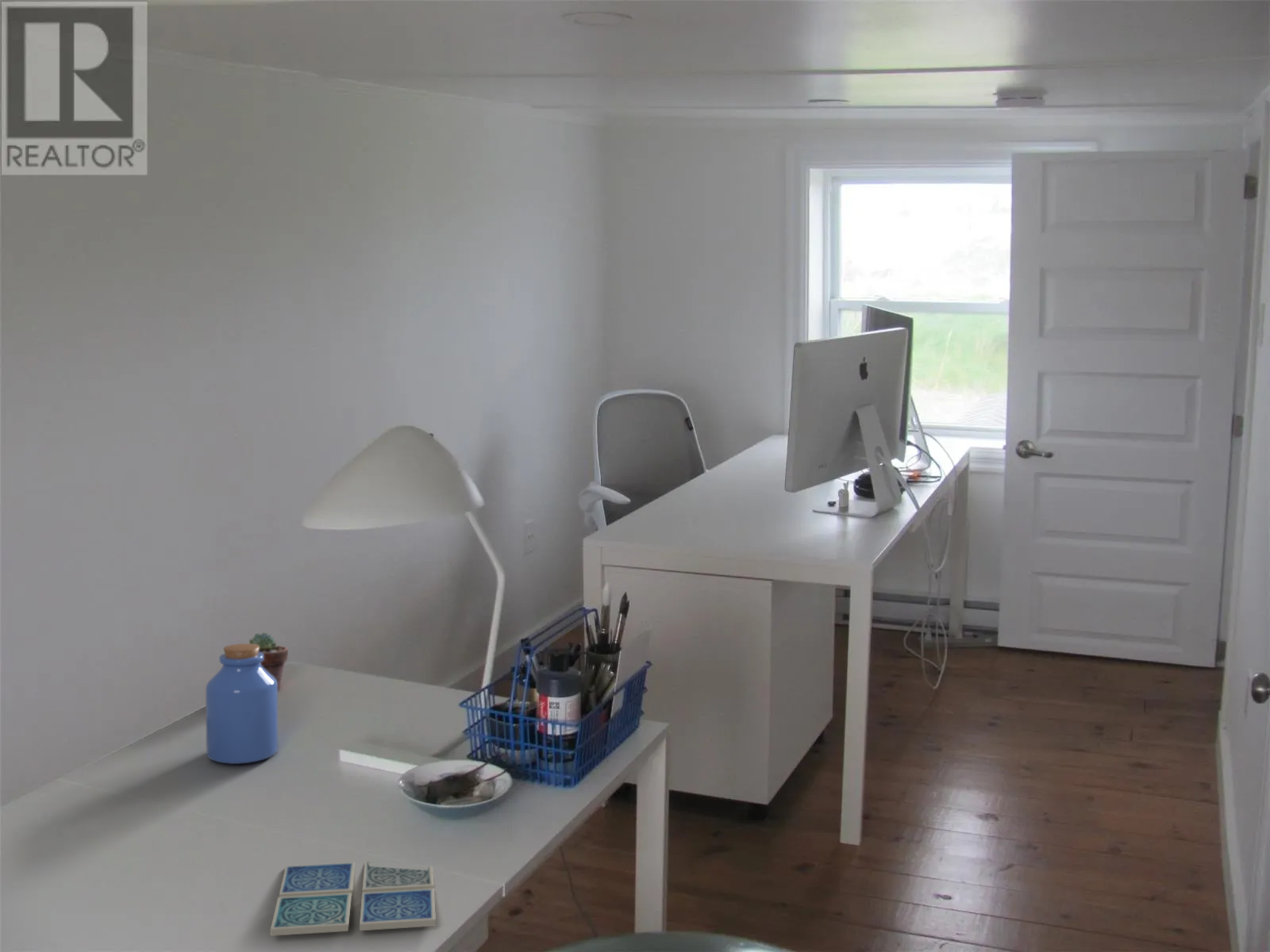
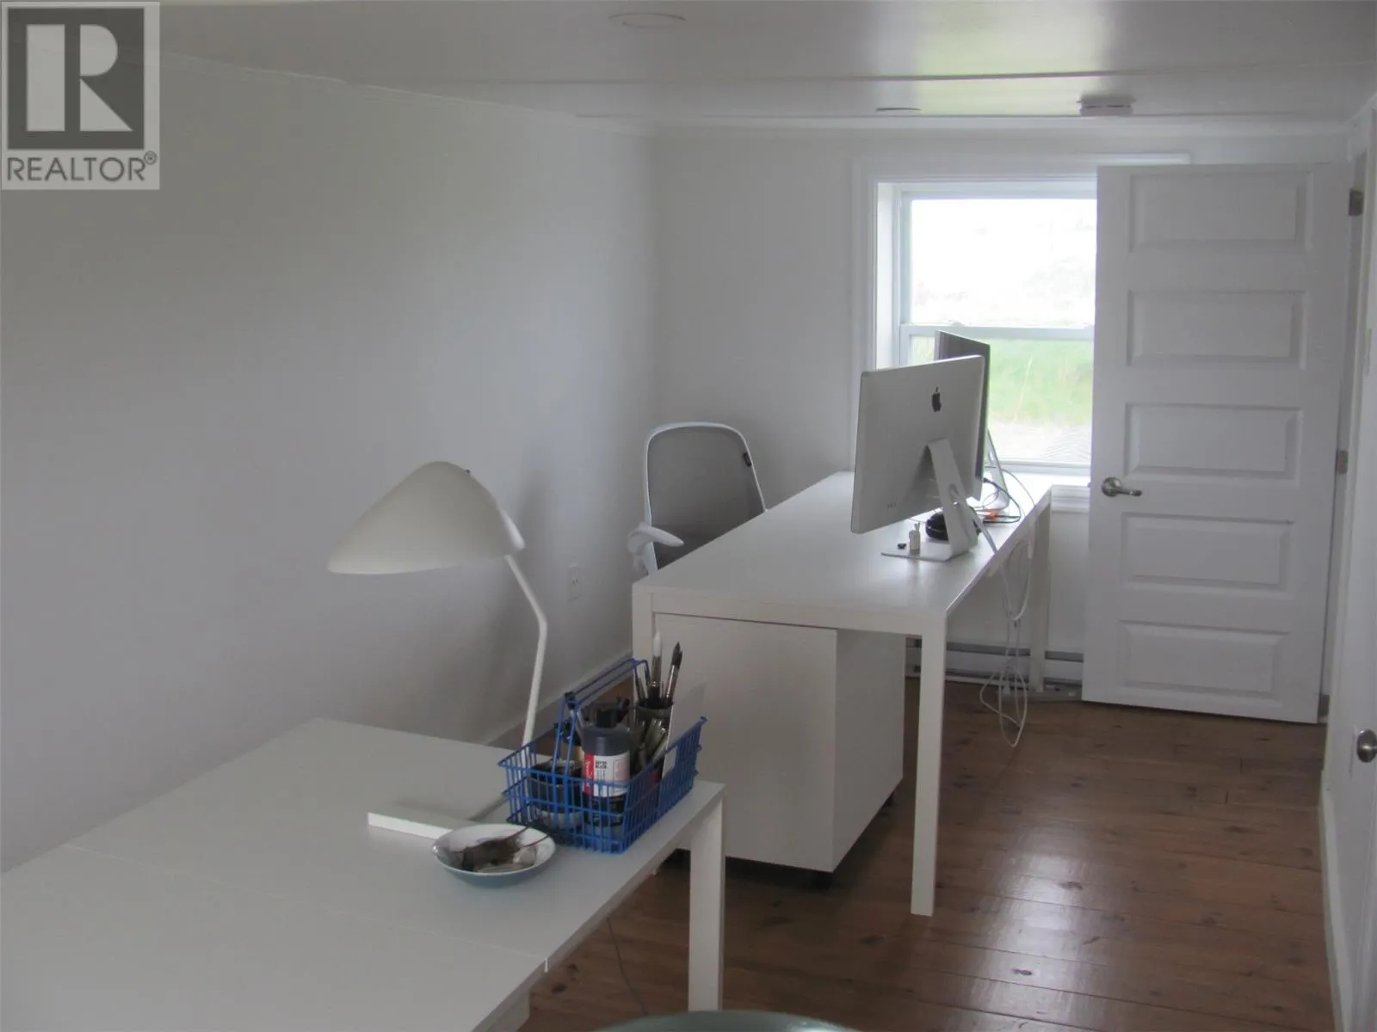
- jar [205,643,279,765]
- drink coaster [269,861,437,937]
- potted succulent [248,631,289,691]
